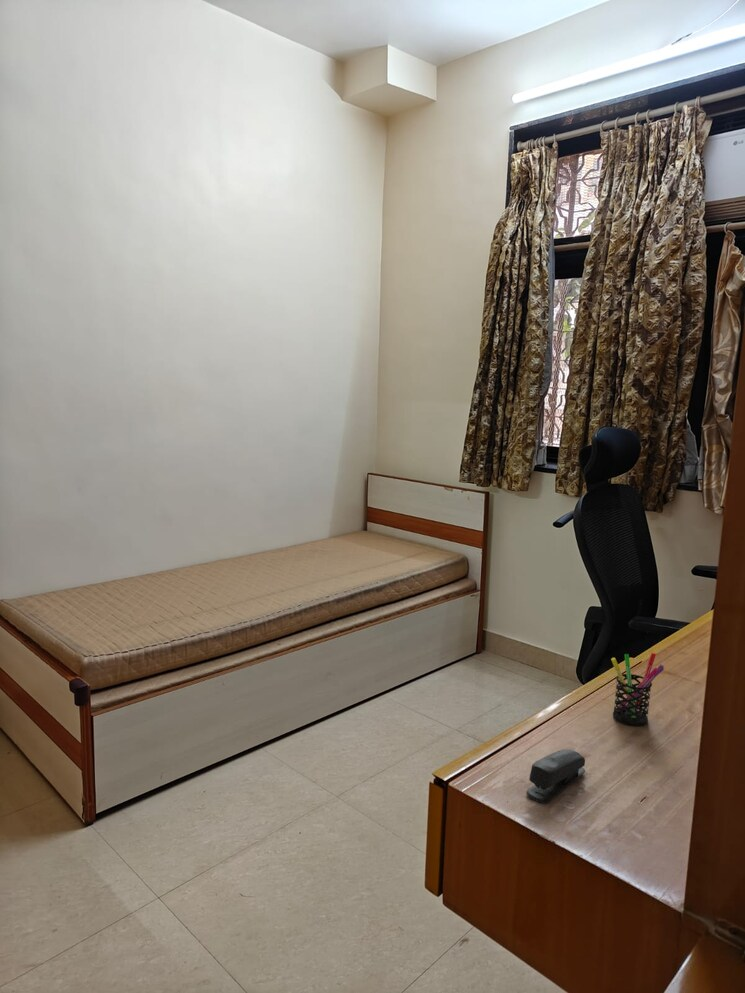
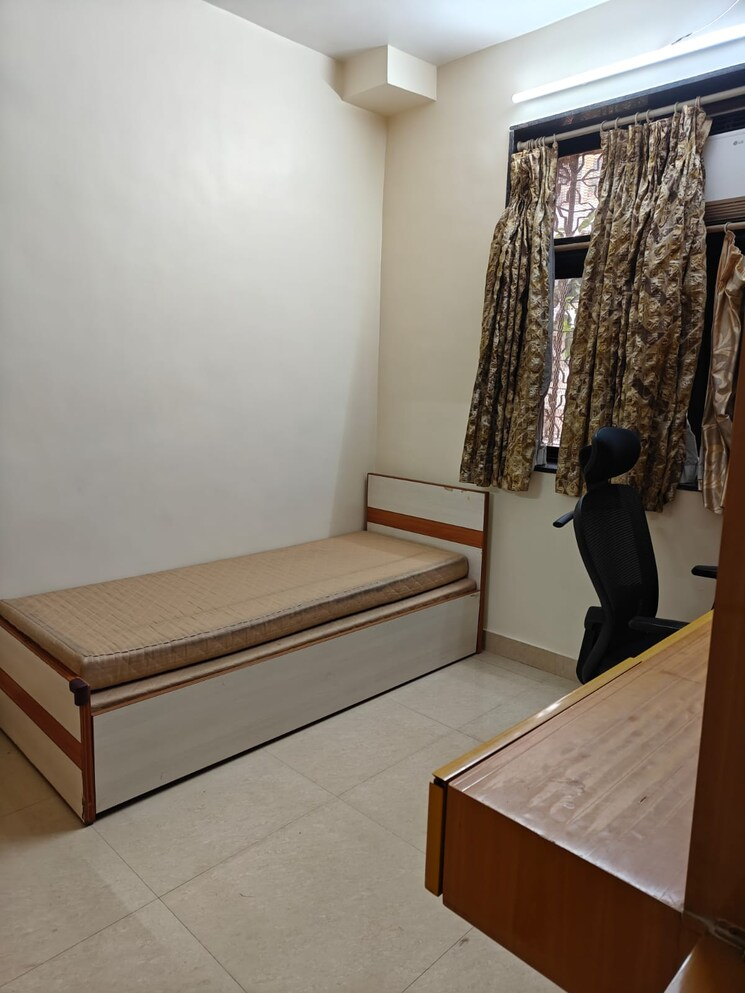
- stapler [525,748,586,804]
- pen holder [610,652,665,727]
